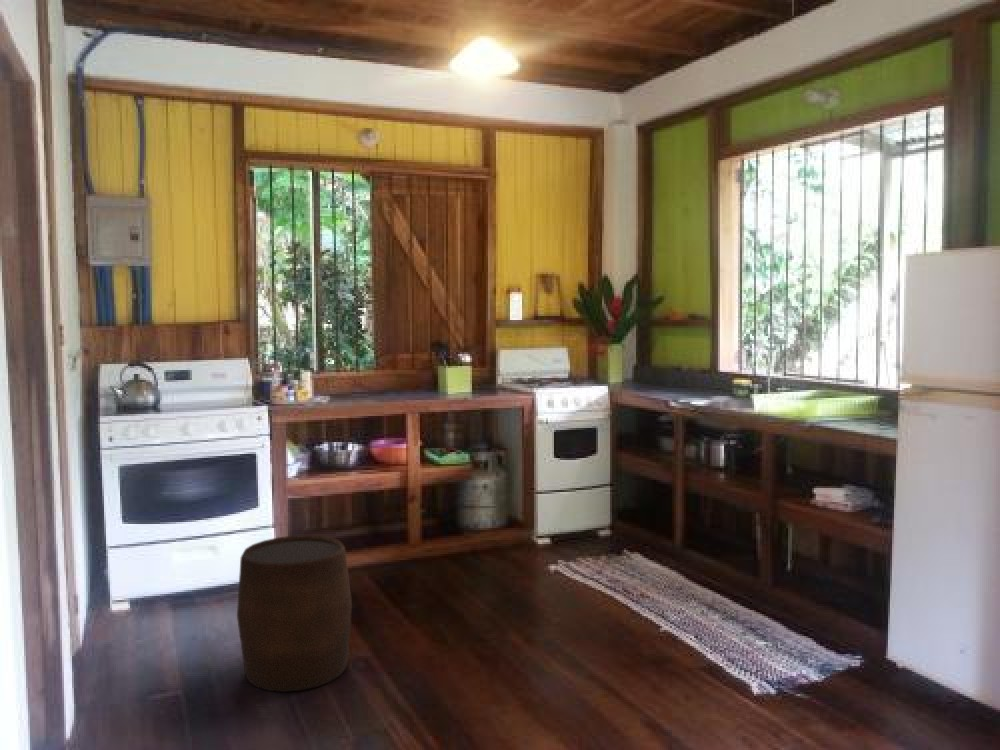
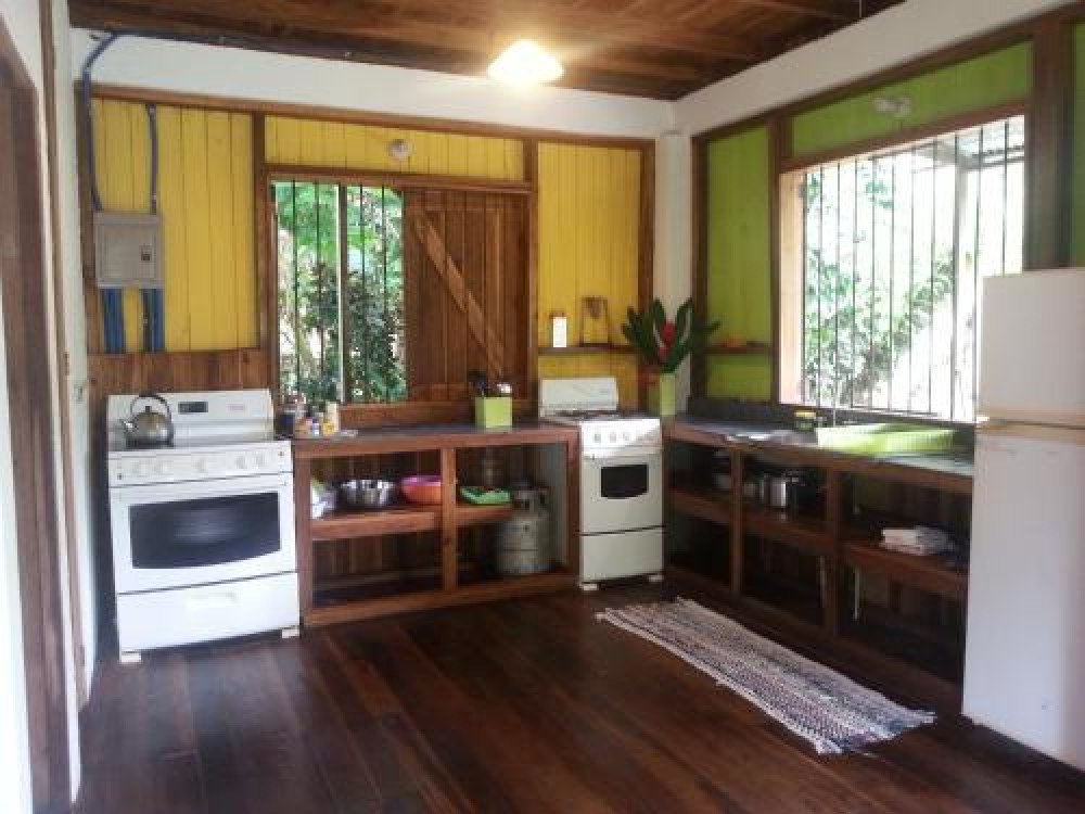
- stool [236,534,353,693]
